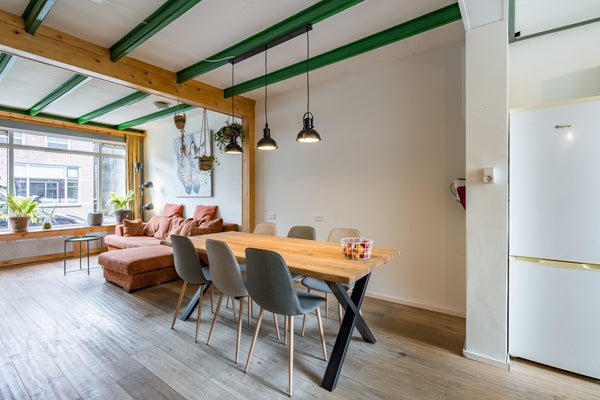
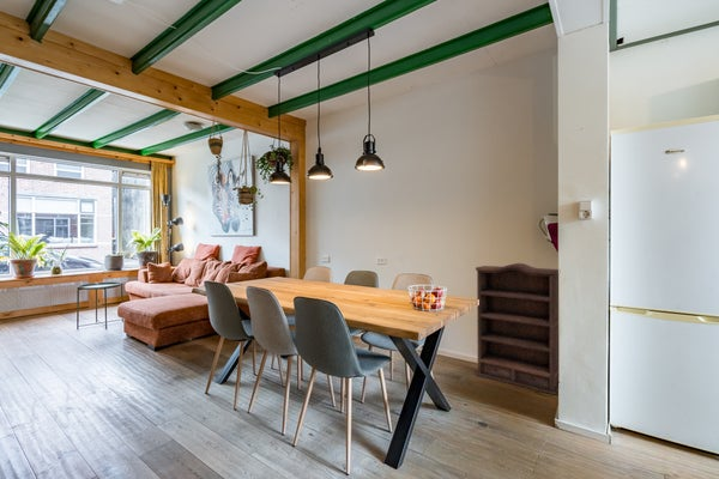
+ bookshelf [475,262,560,396]
